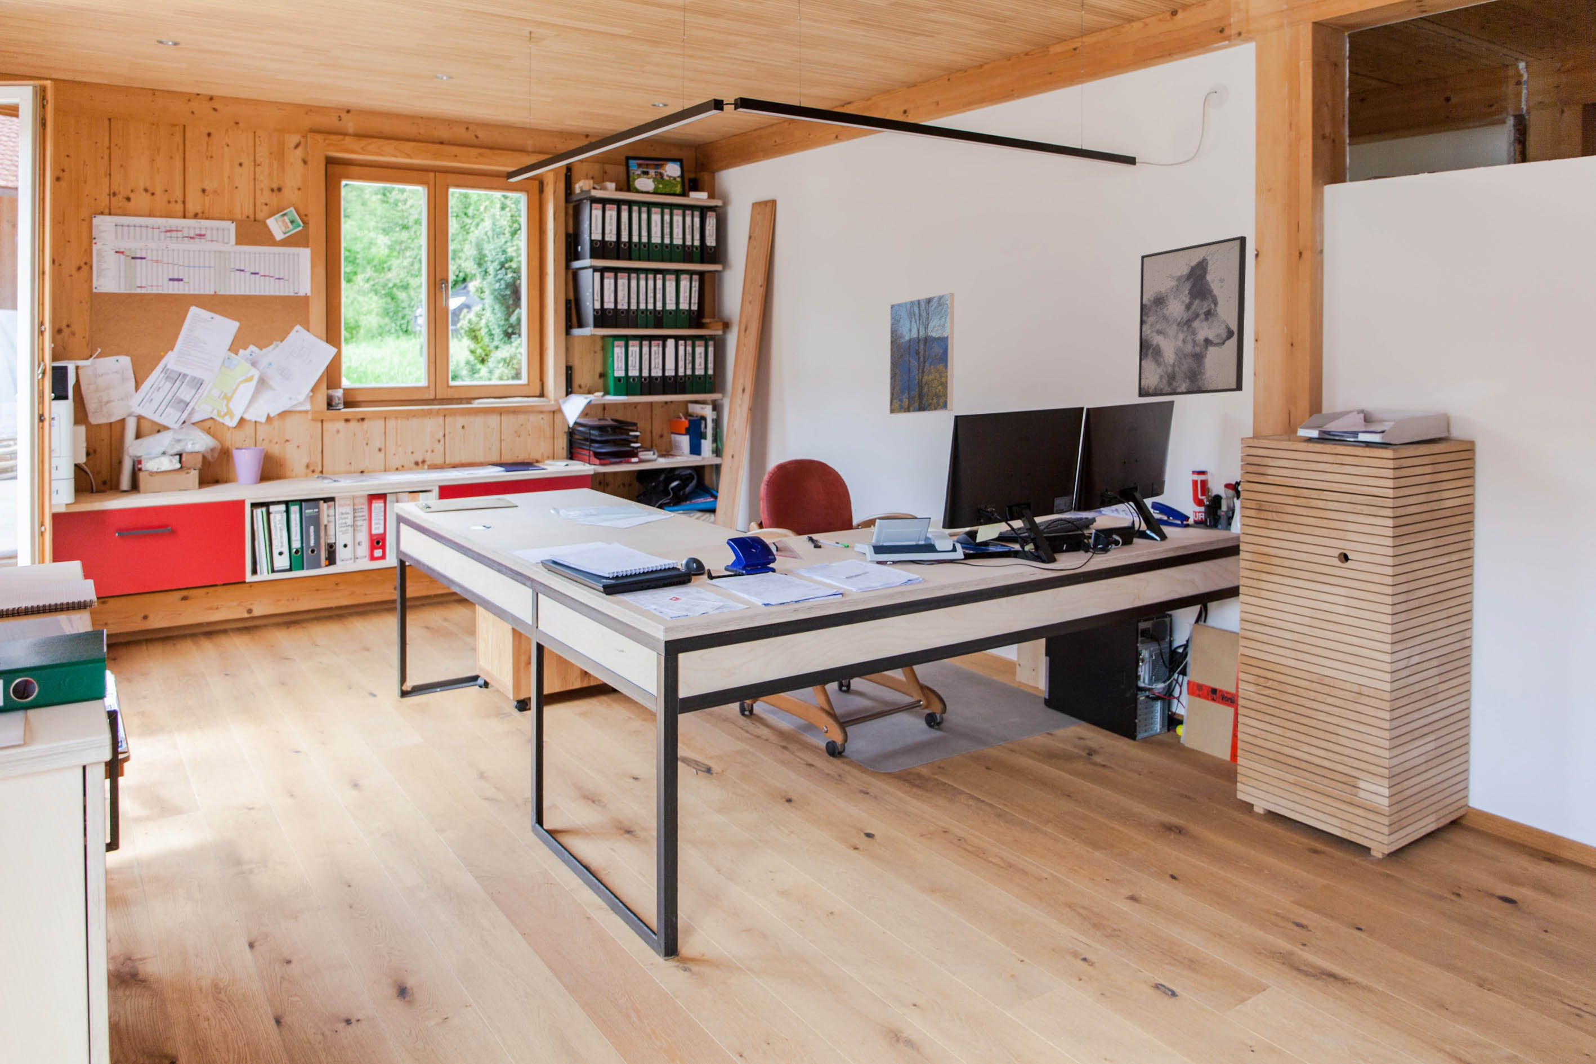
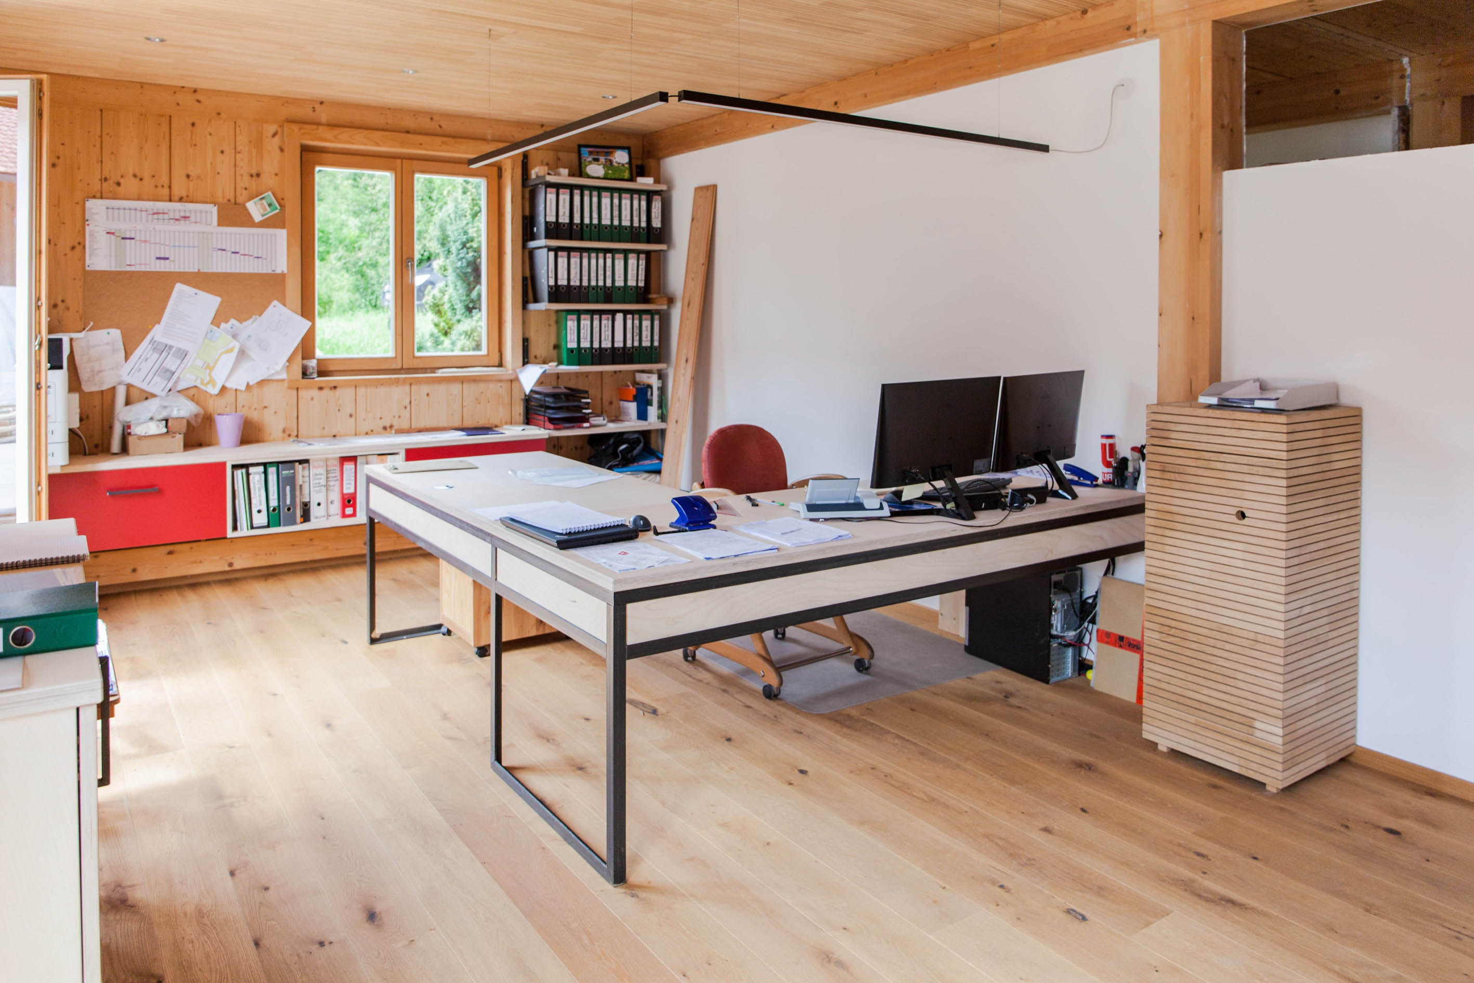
- wall art [1138,235,1247,398]
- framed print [889,292,955,416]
